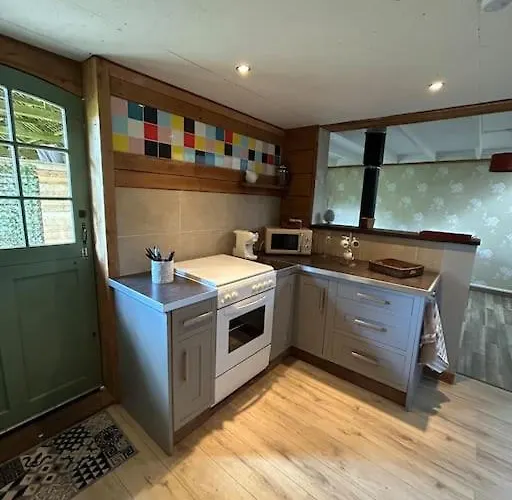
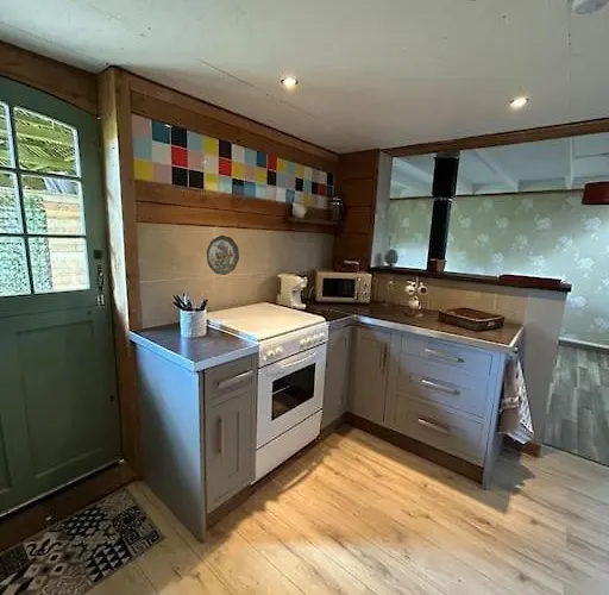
+ decorative plate [206,234,240,276]
